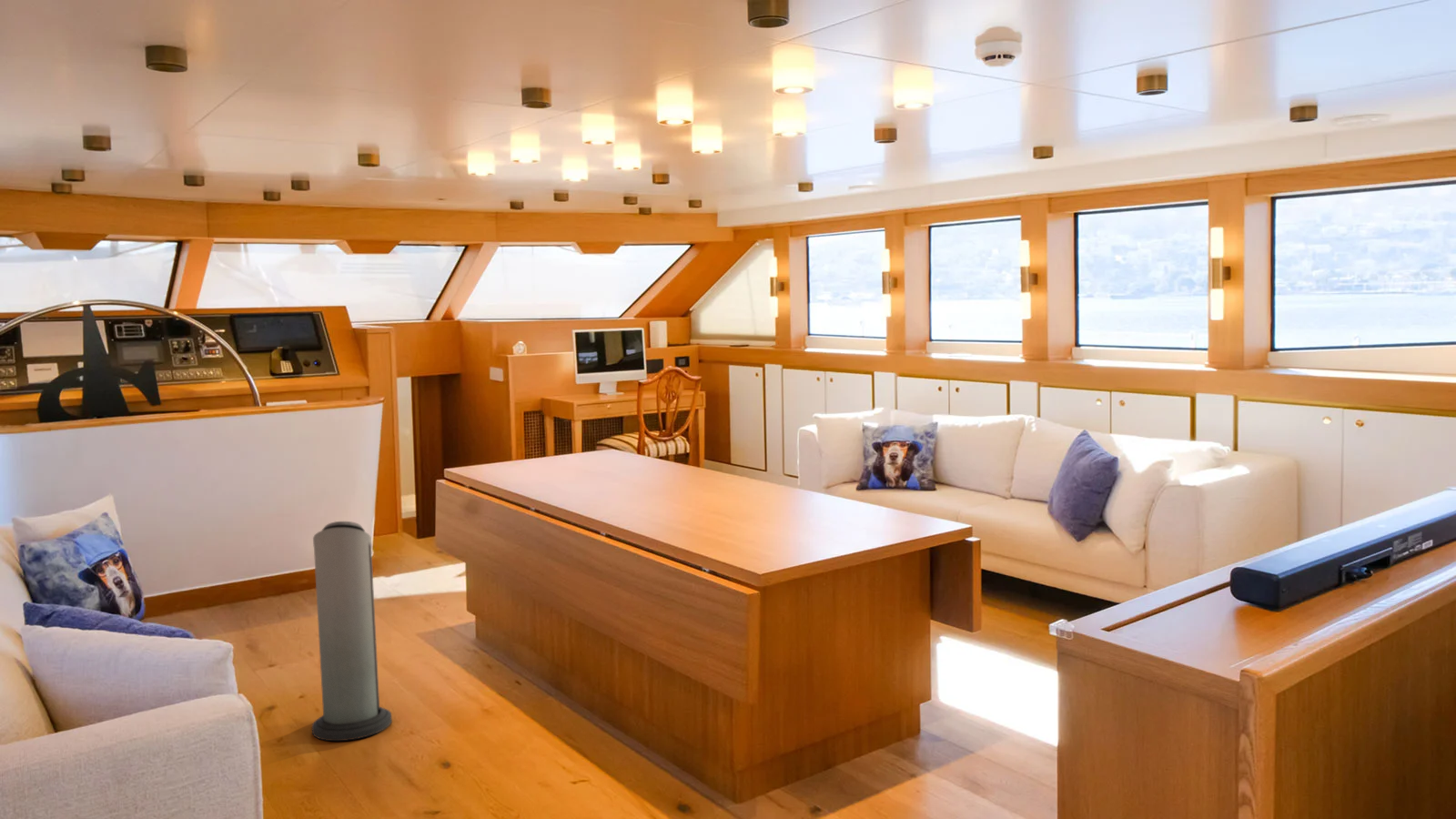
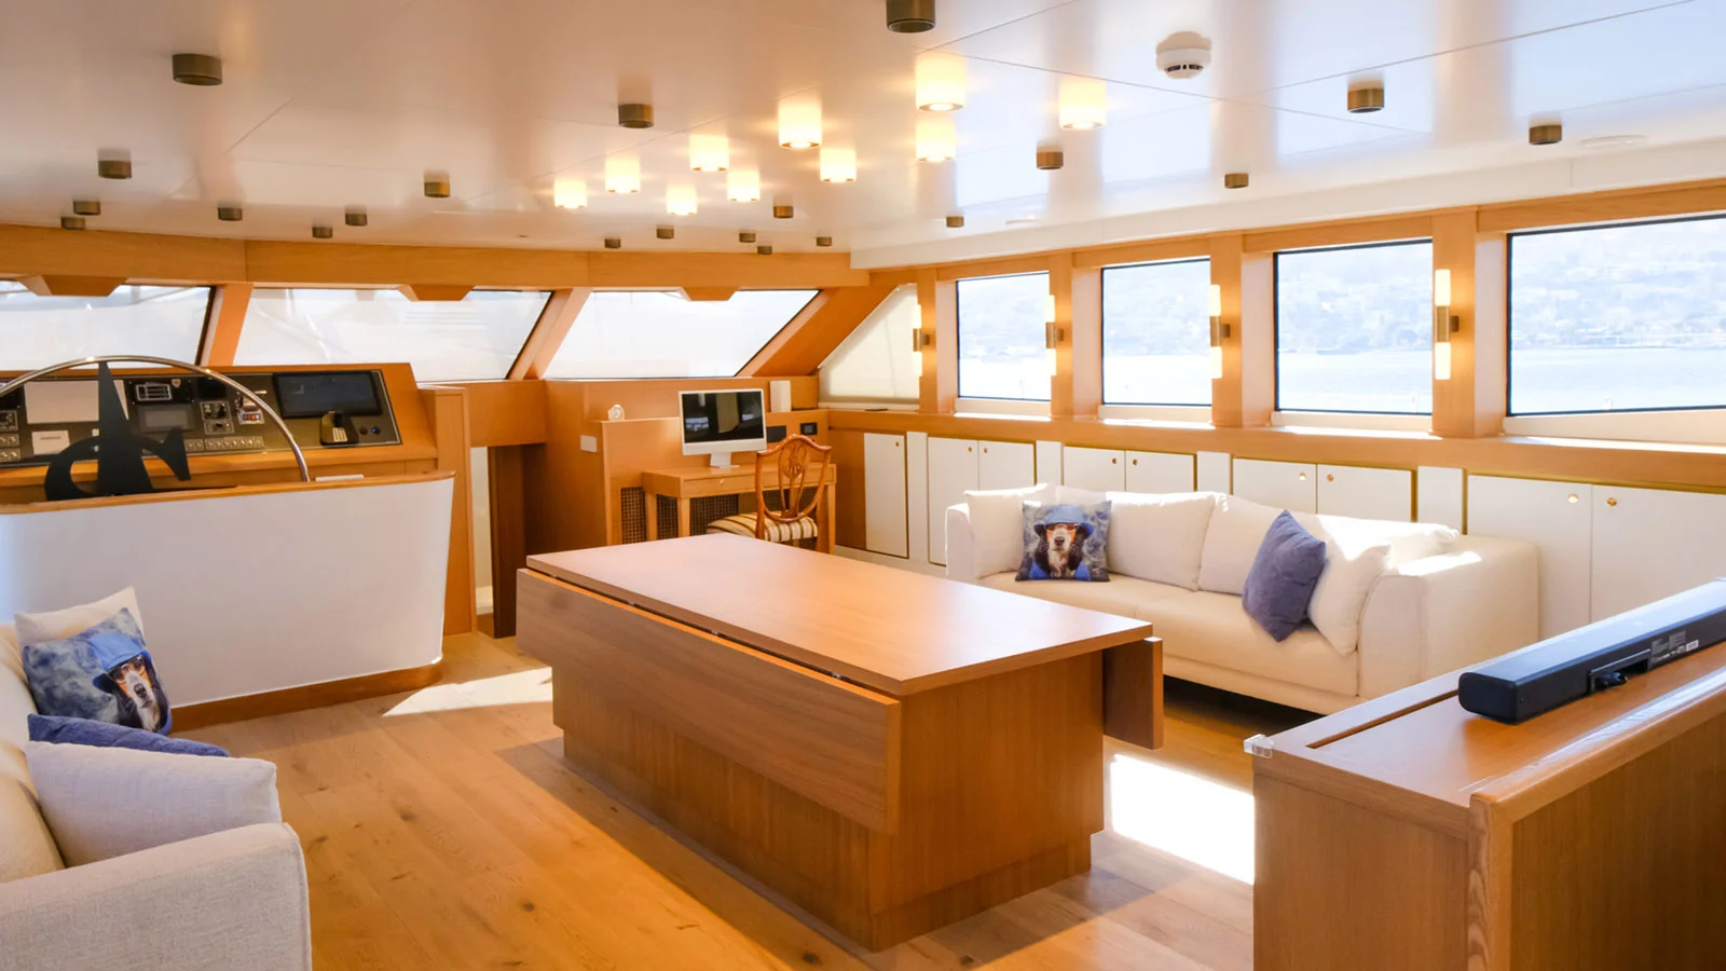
- air purifier [311,521,393,742]
